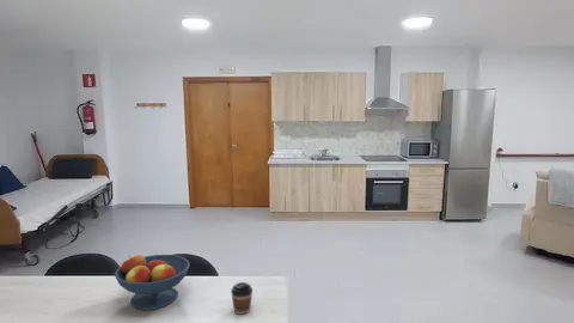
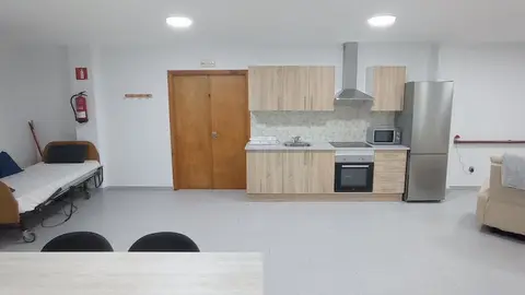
- coffee cup [230,281,254,316]
- fruit bowl [114,254,191,311]
